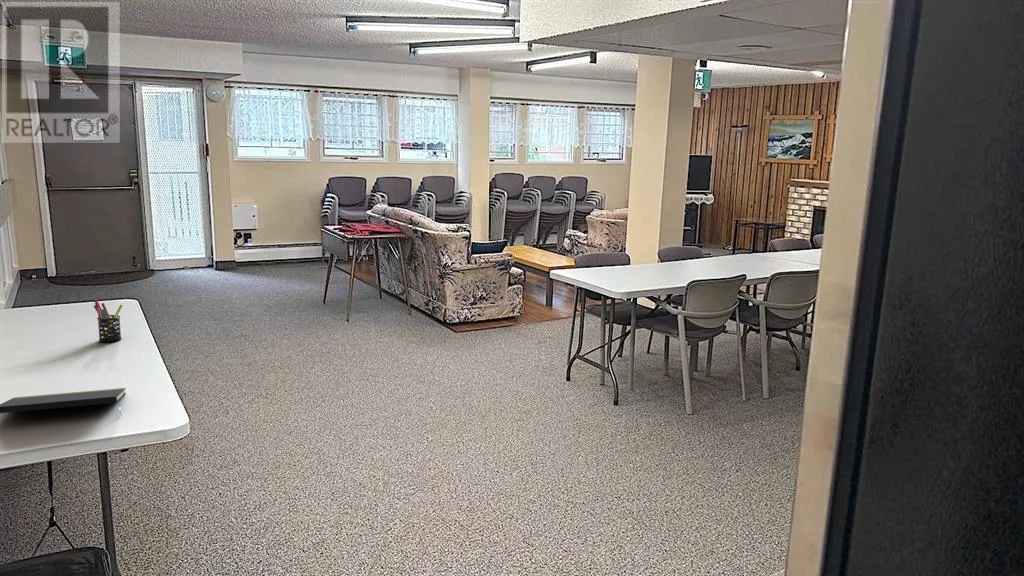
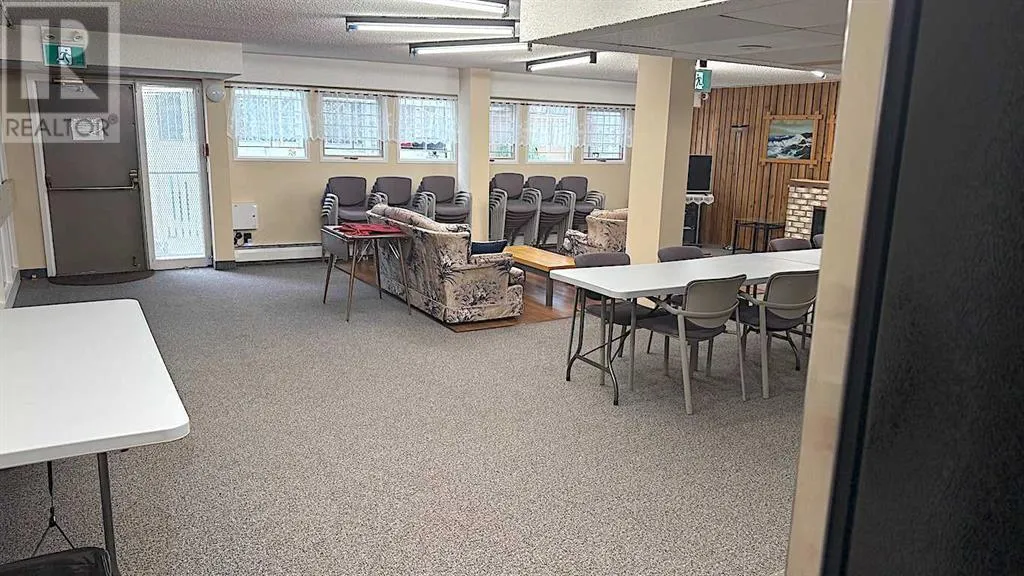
- pen holder [93,299,124,343]
- notepad [0,387,127,415]
